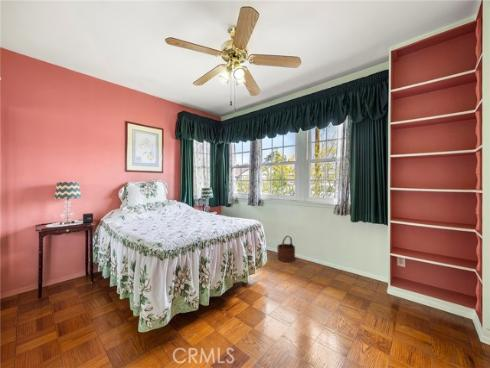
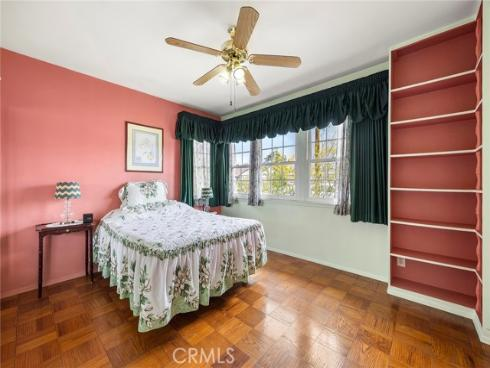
- wooden bucket [276,235,296,263]
